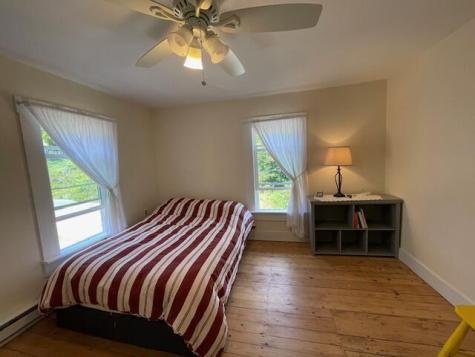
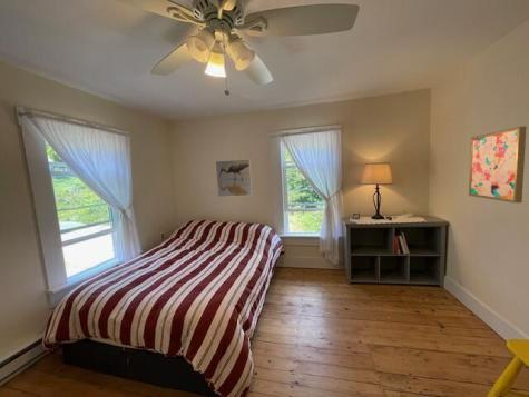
+ wall art [468,126,528,204]
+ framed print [215,158,254,198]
